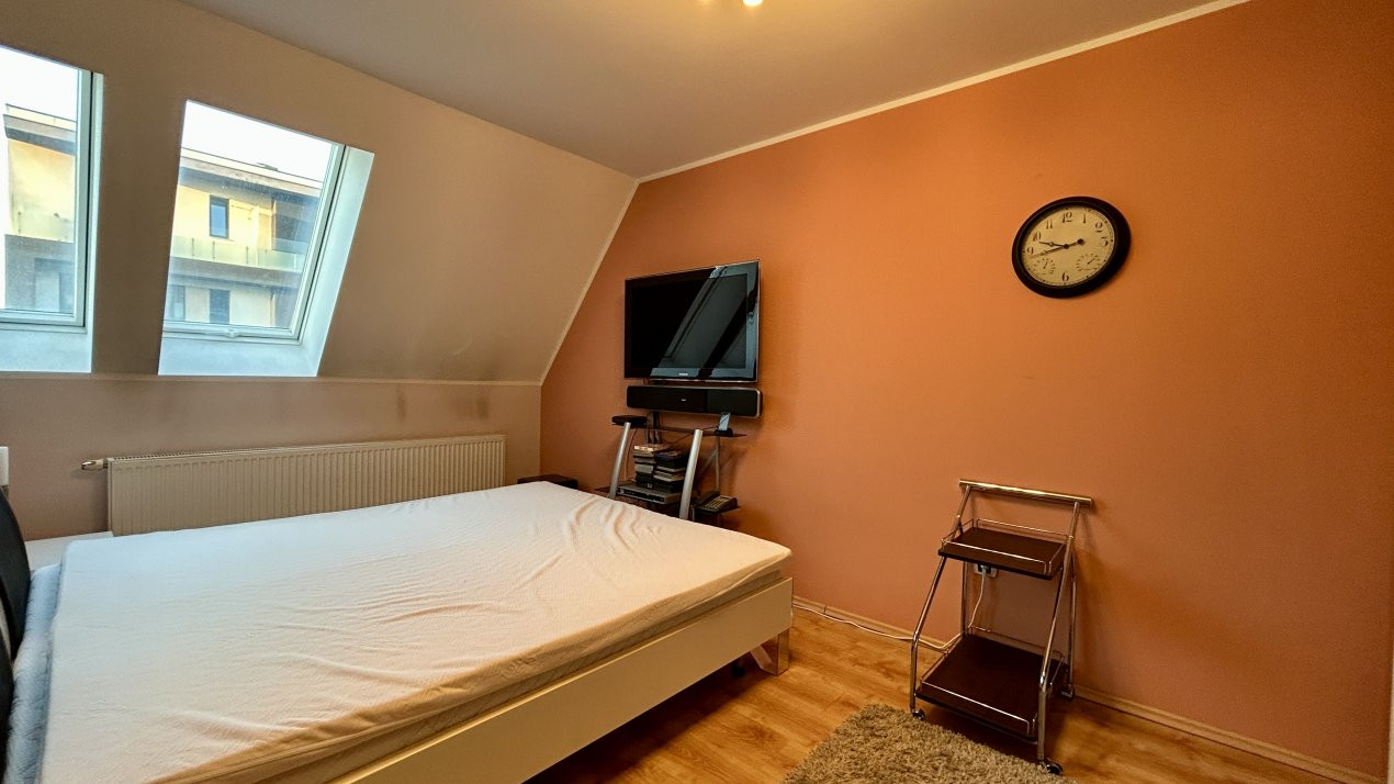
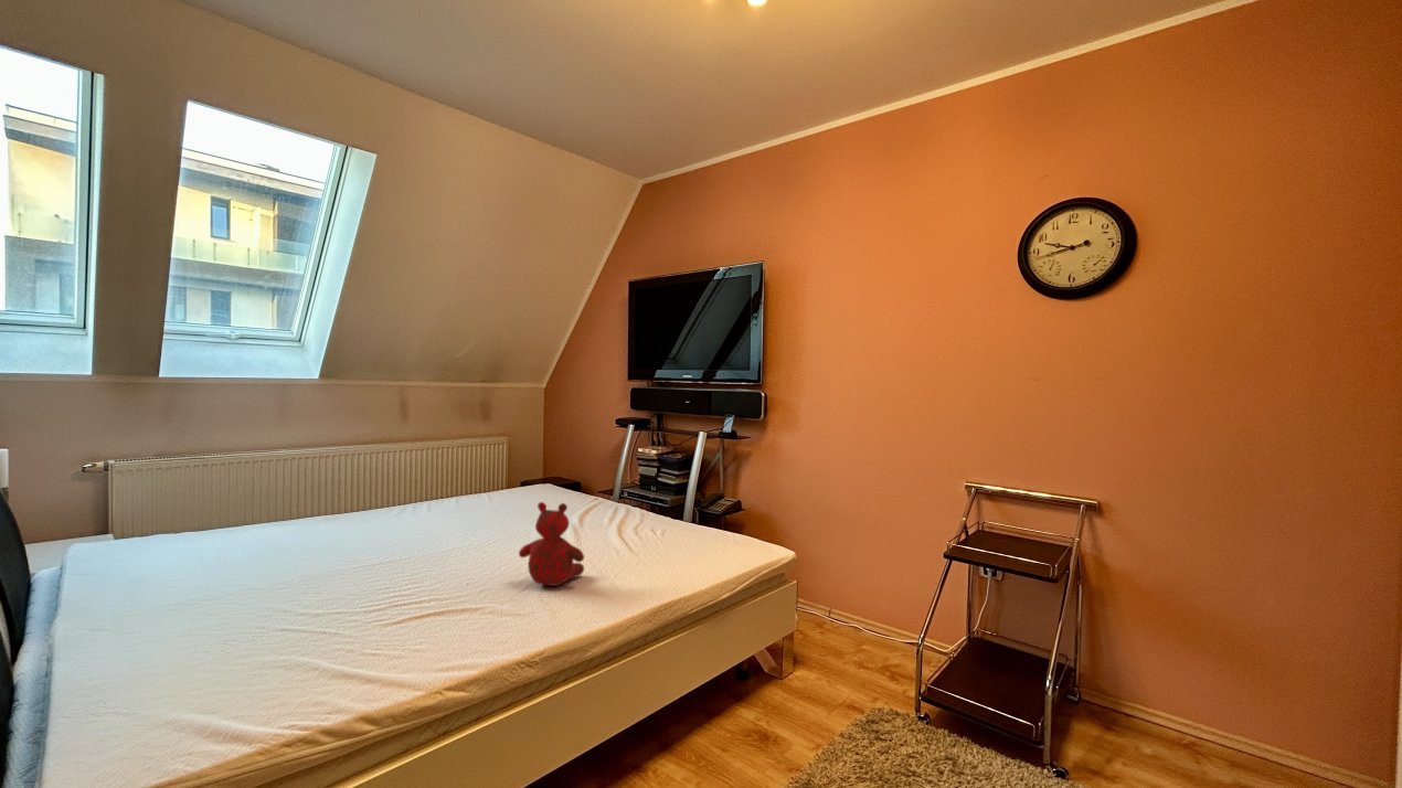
+ teddy bear [518,501,585,587]
